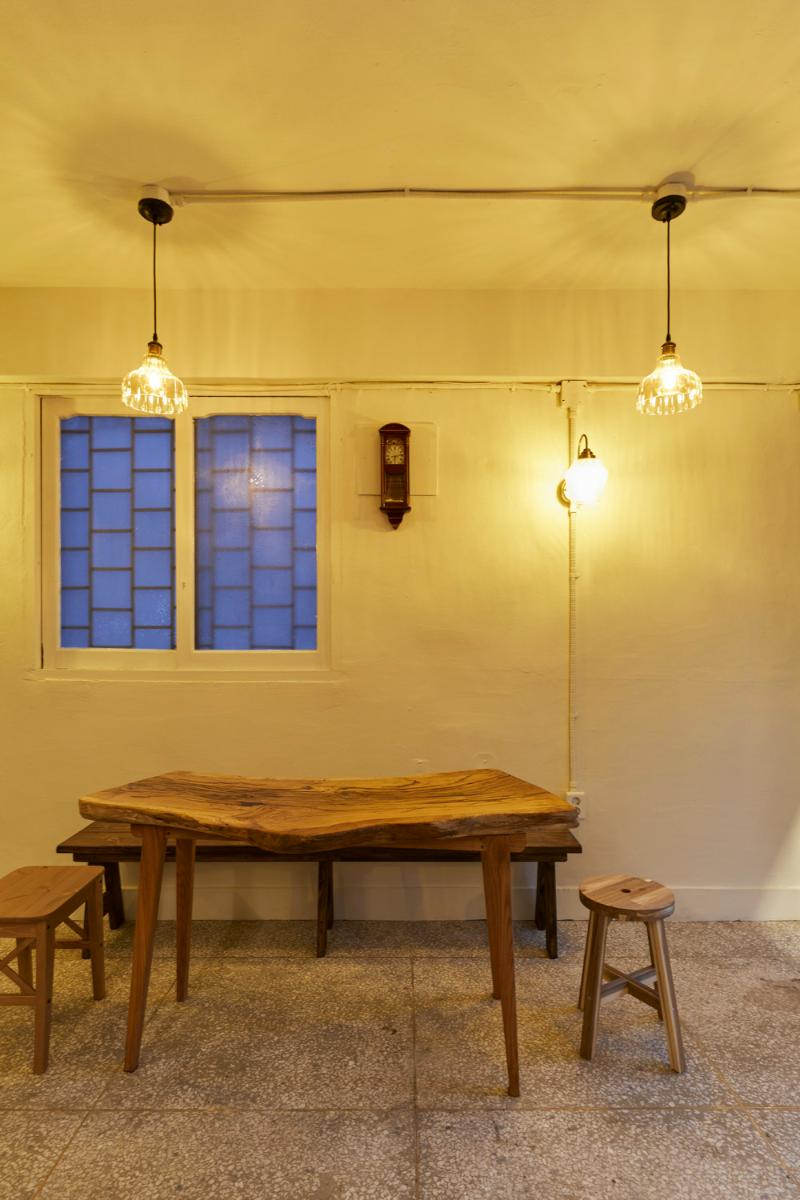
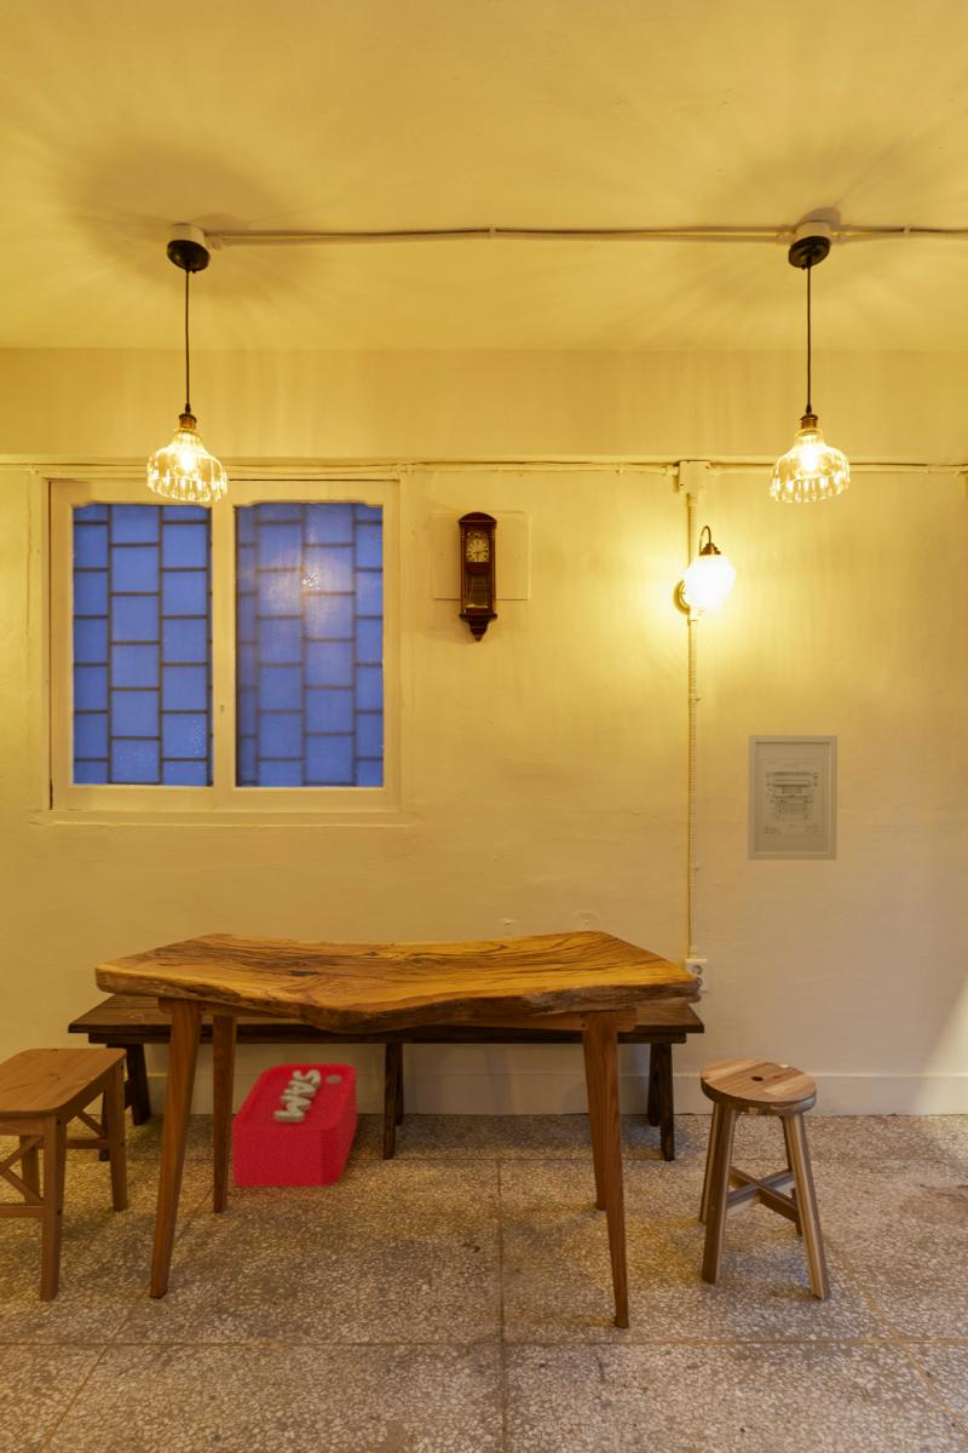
+ wall art [745,734,839,861]
+ storage bin [230,1062,384,1188]
